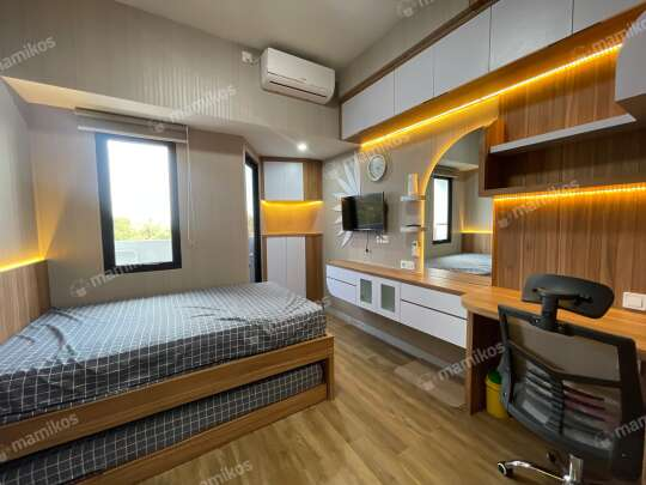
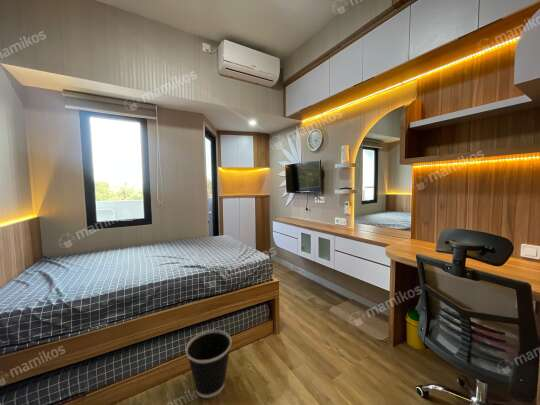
+ wastebasket [185,329,232,399]
